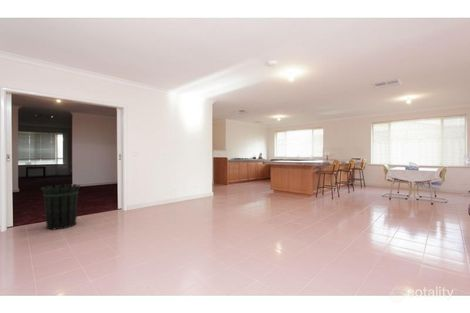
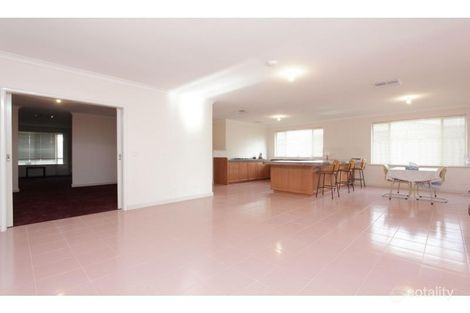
- waste bin [40,183,81,231]
